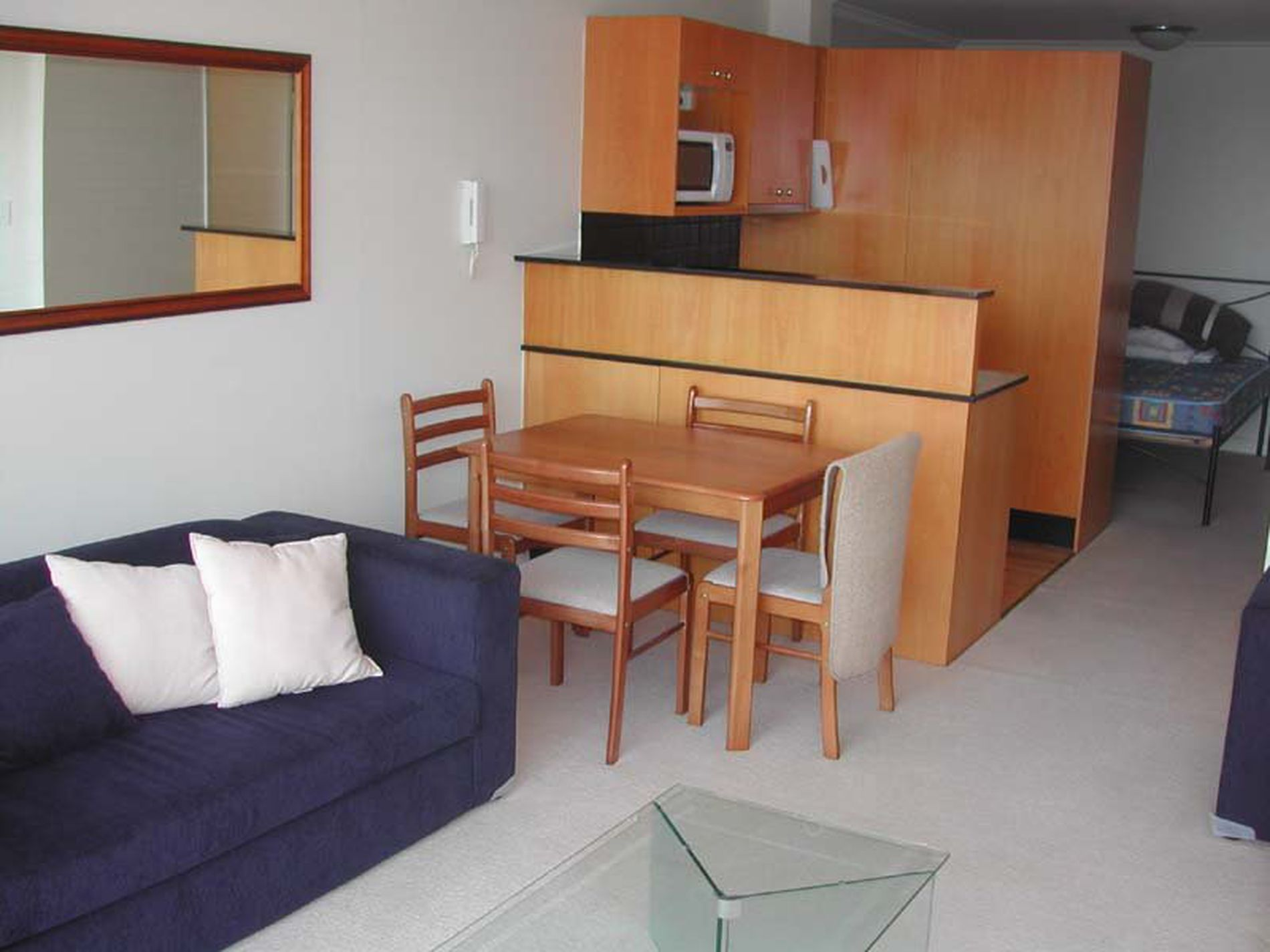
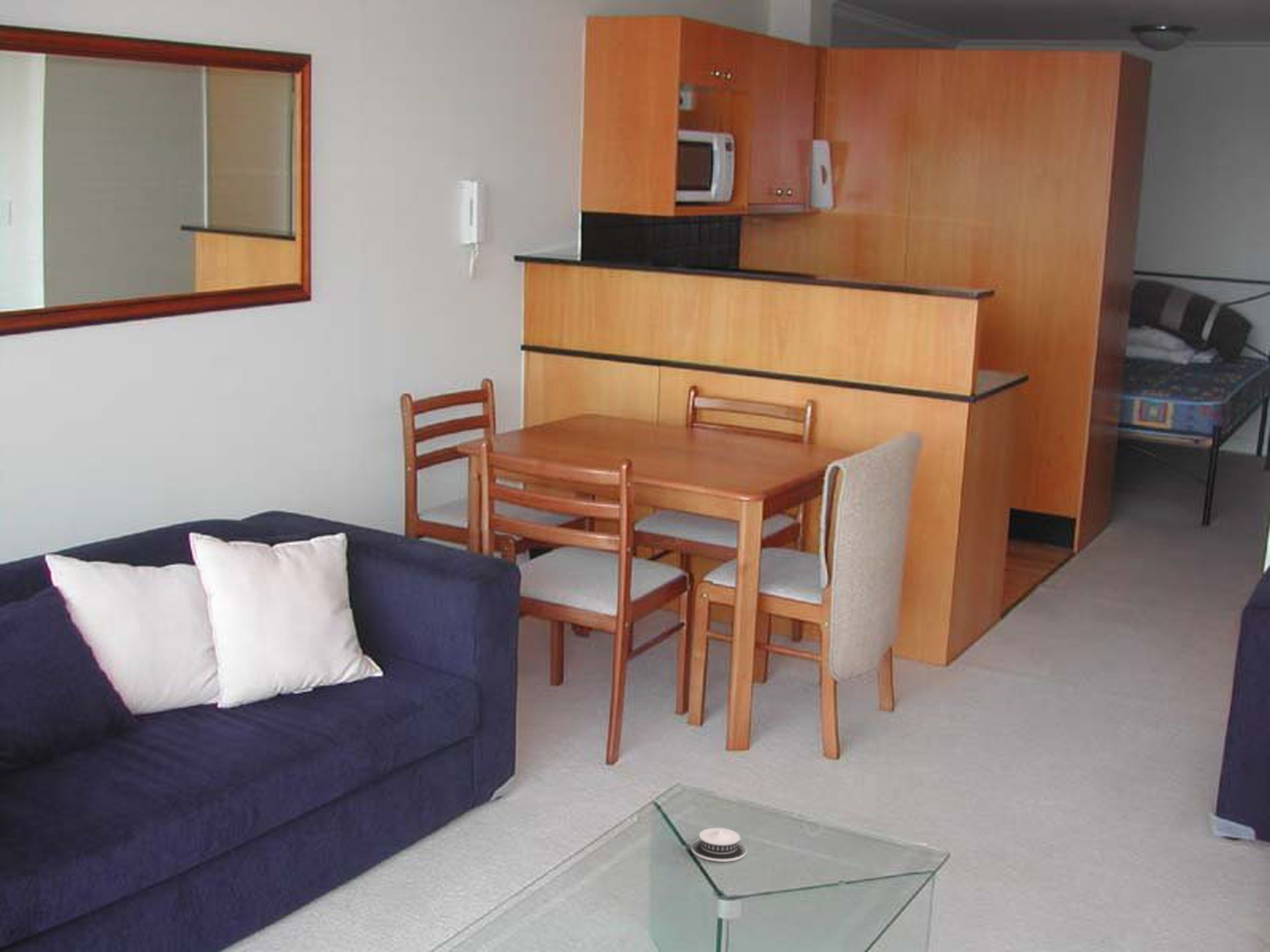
+ architectural model [690,827,747,862]
